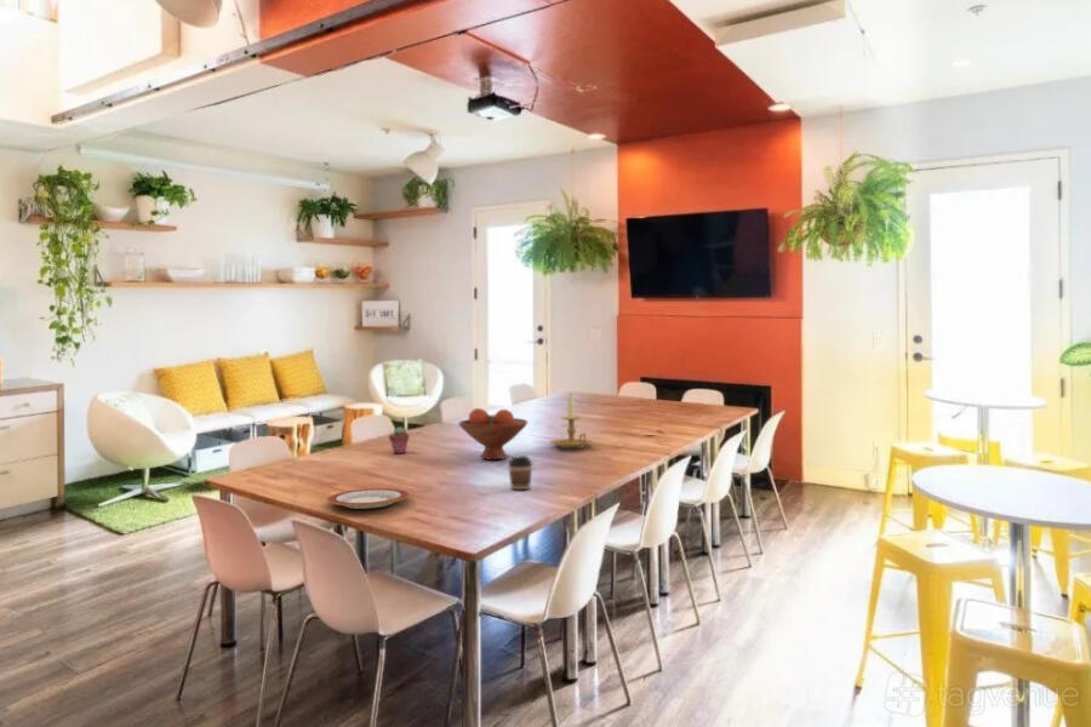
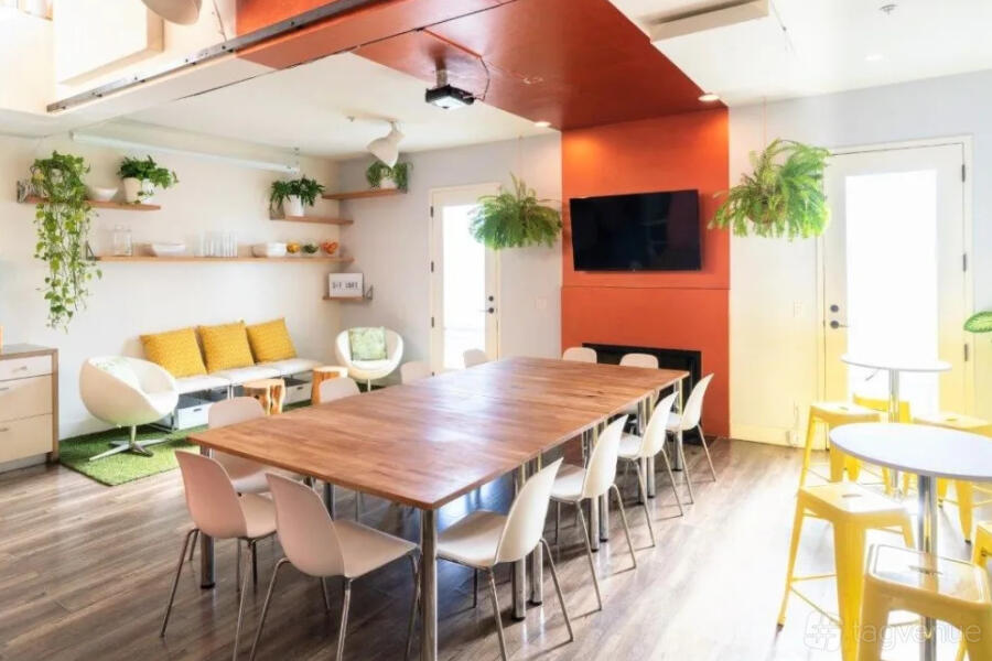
- plate [326,487,411,510]
- fruit bowl [457,407,529,460]
- potted succulent [388,425,411,454]
- coffee cup [507,454,533,491]
- candle holder [549,391,594,450]
